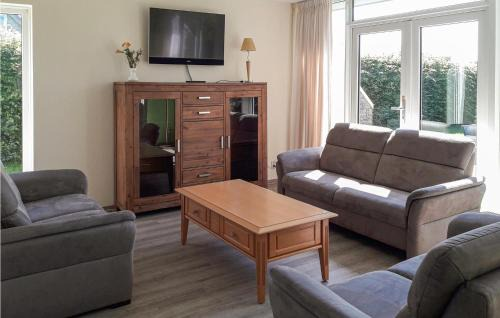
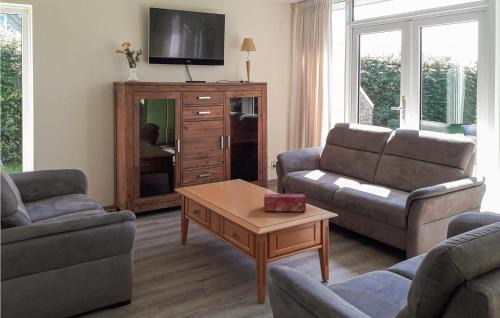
+ tissue box [263,193,307,212]
